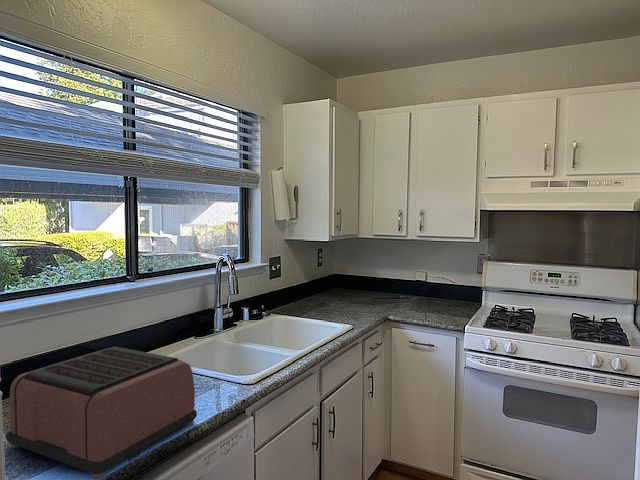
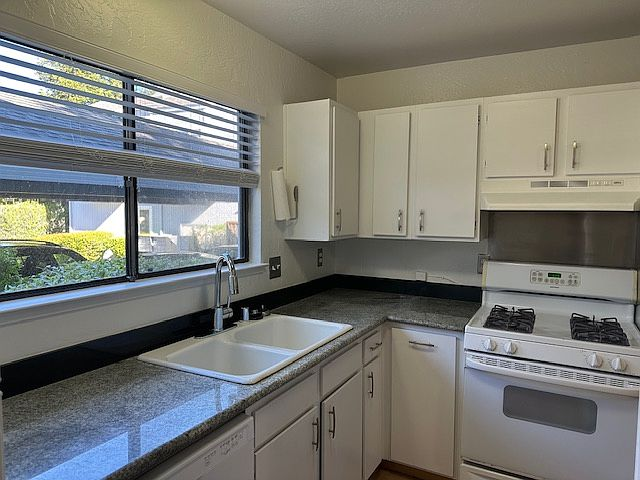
- toaster [5,346,198,480]
